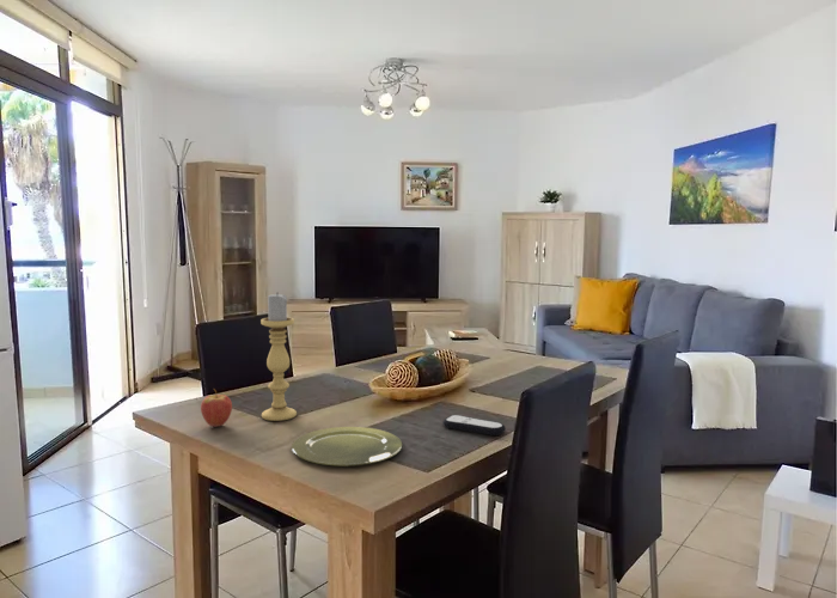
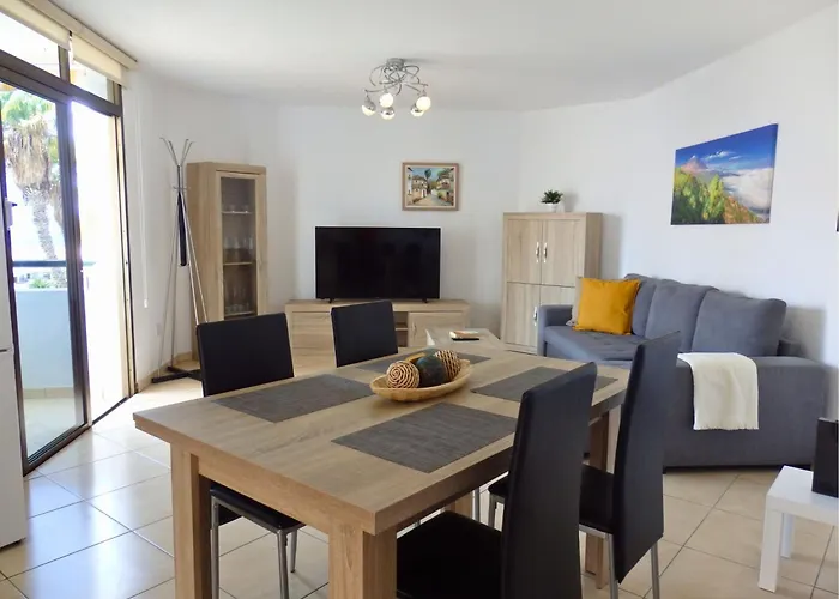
- candle holder [259,293,298,422]
- plate [291,426,403,468]
- remote control [441,414,507,437]
- fruit [200,388,233,428]
